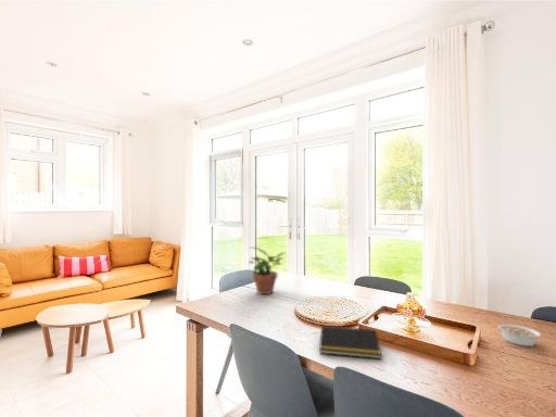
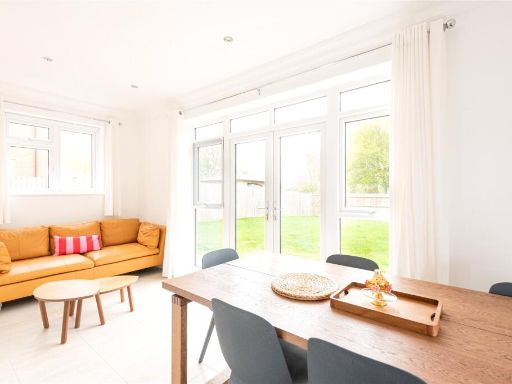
- potted plant [248,247,287,295]
- notepad [318,325,382,359]
- legume [497,324,542,348]
